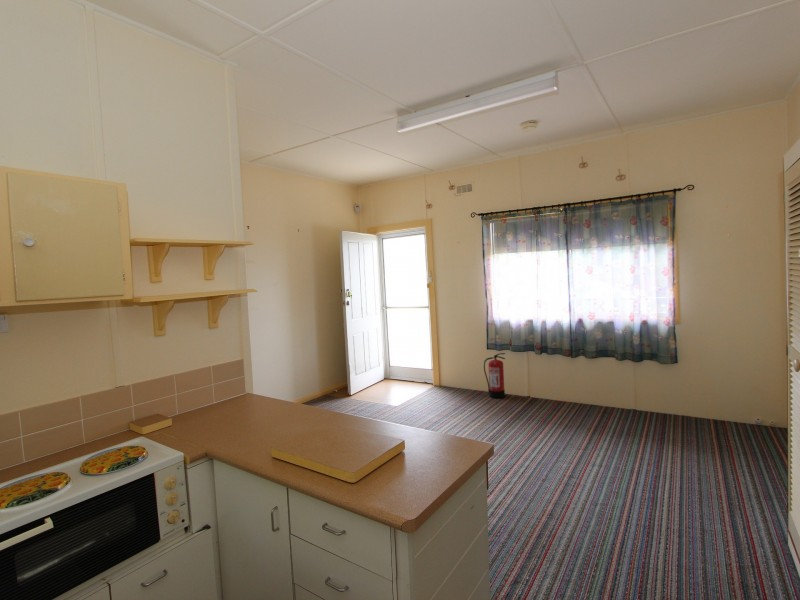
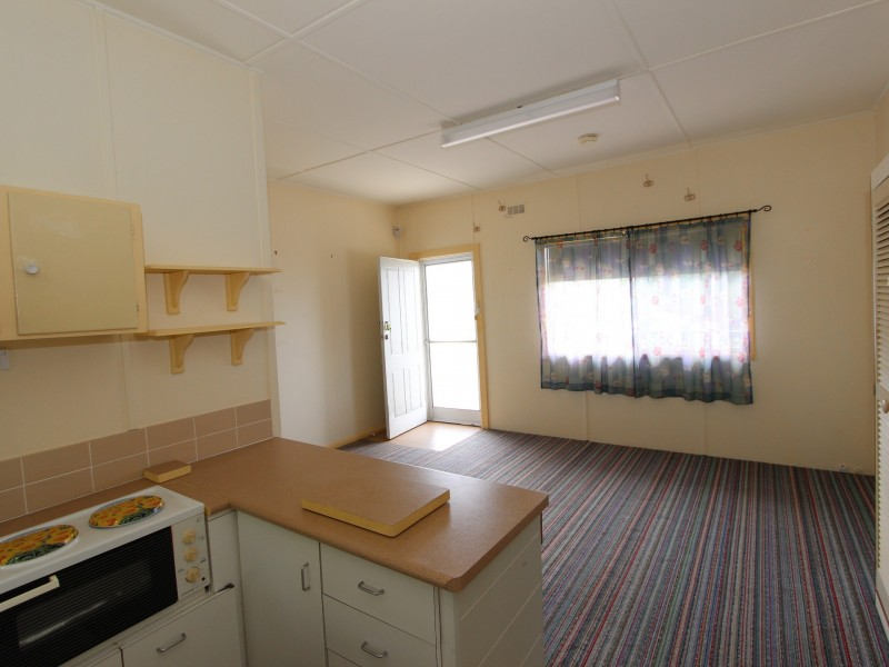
- fire extinguisher [483,352,506,399]
